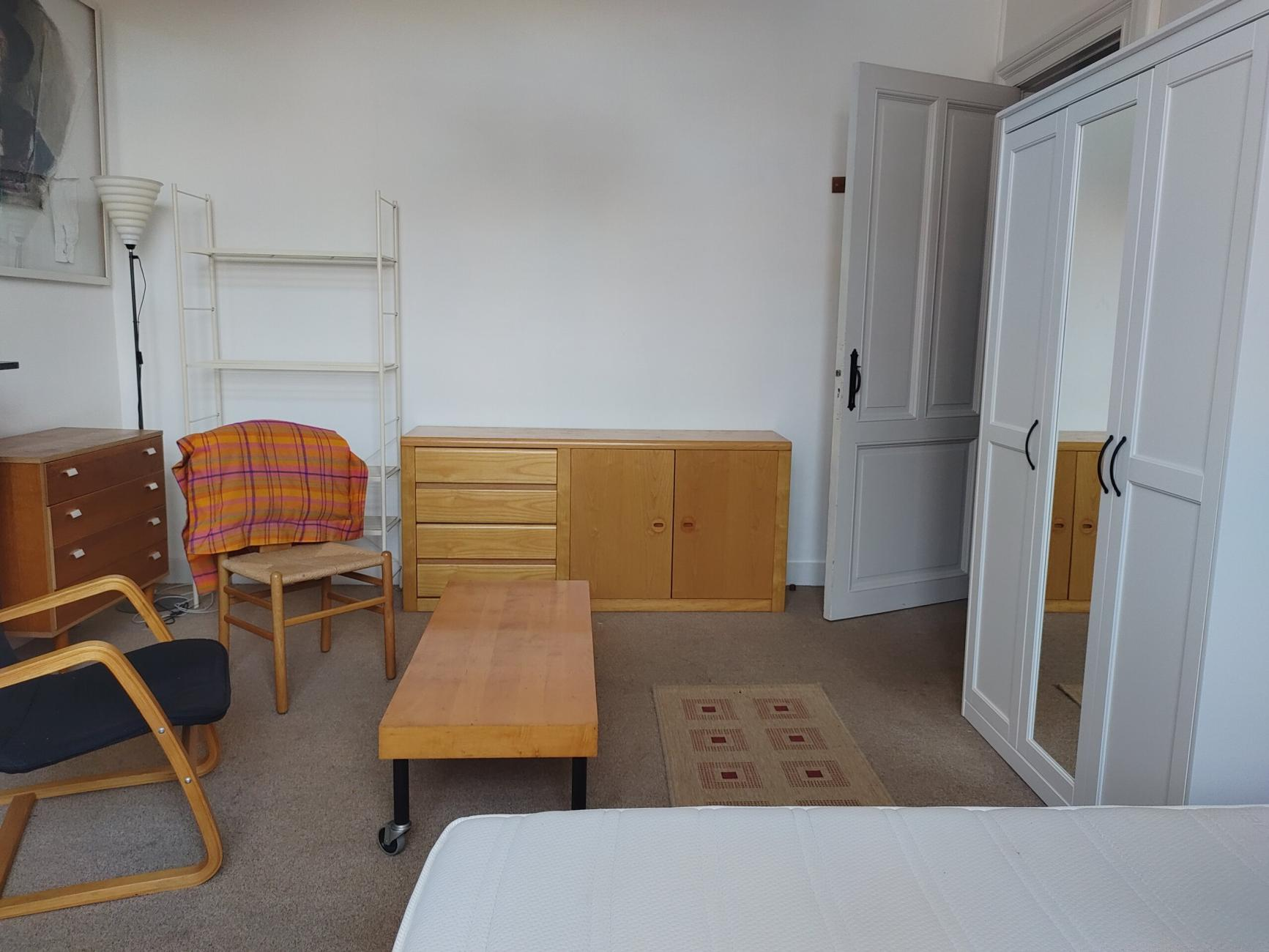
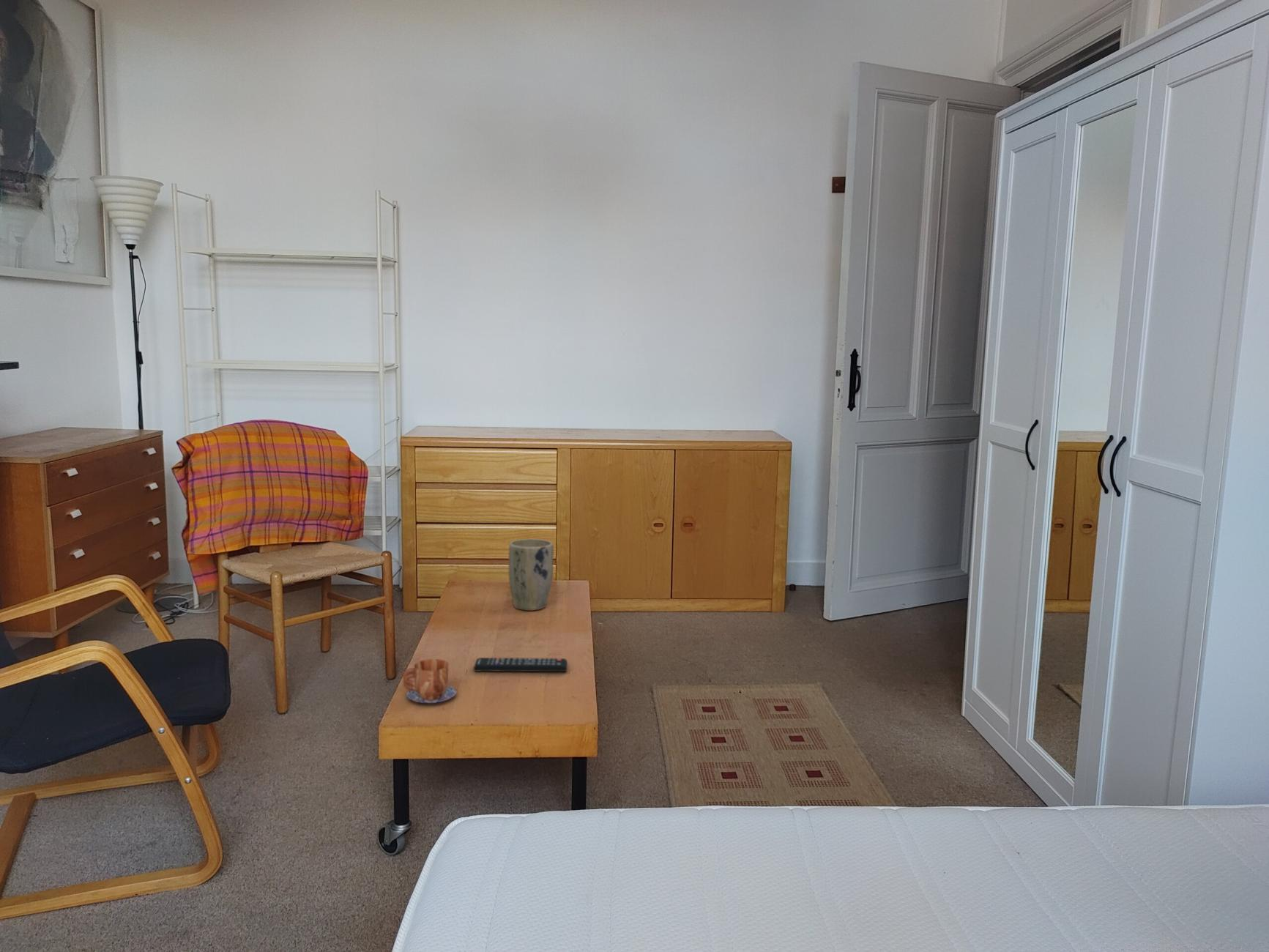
+ plant pot [507,538,554,611]
+ mug [402,658,458,704]
+ remote control [473,657,568,672]
